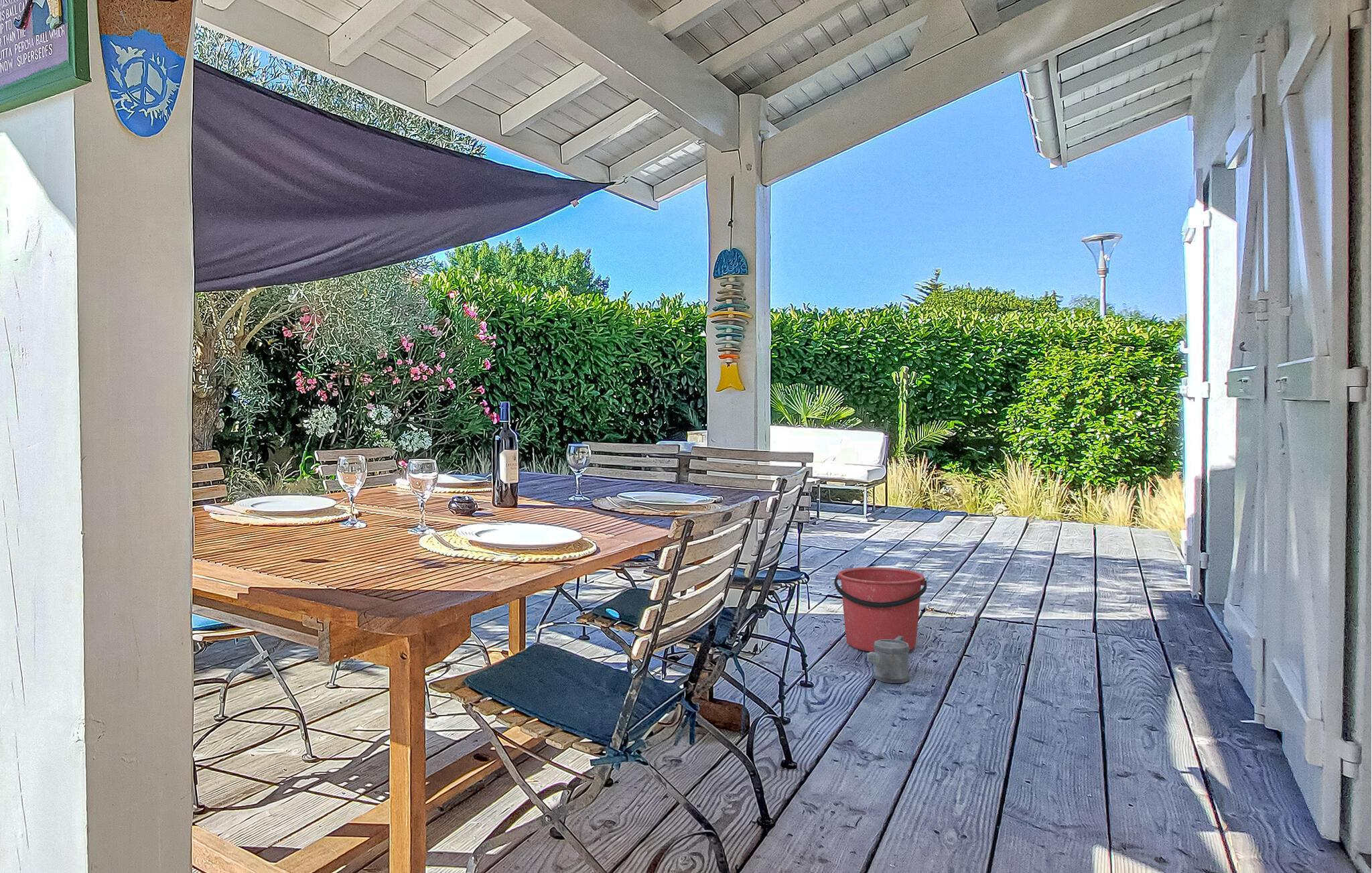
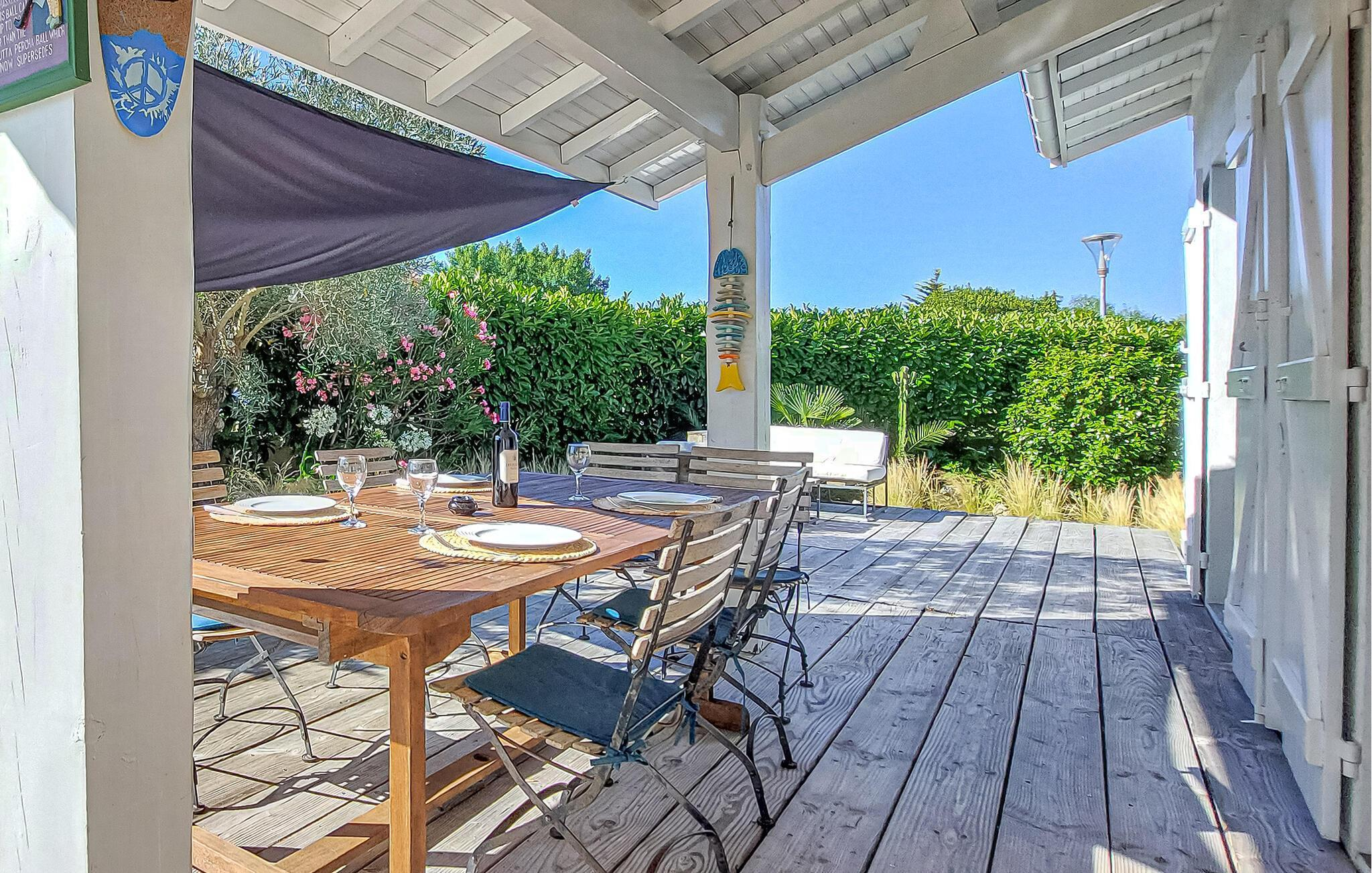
- watering can [866,636,910,684]
- bucket [834,567,927,653]
